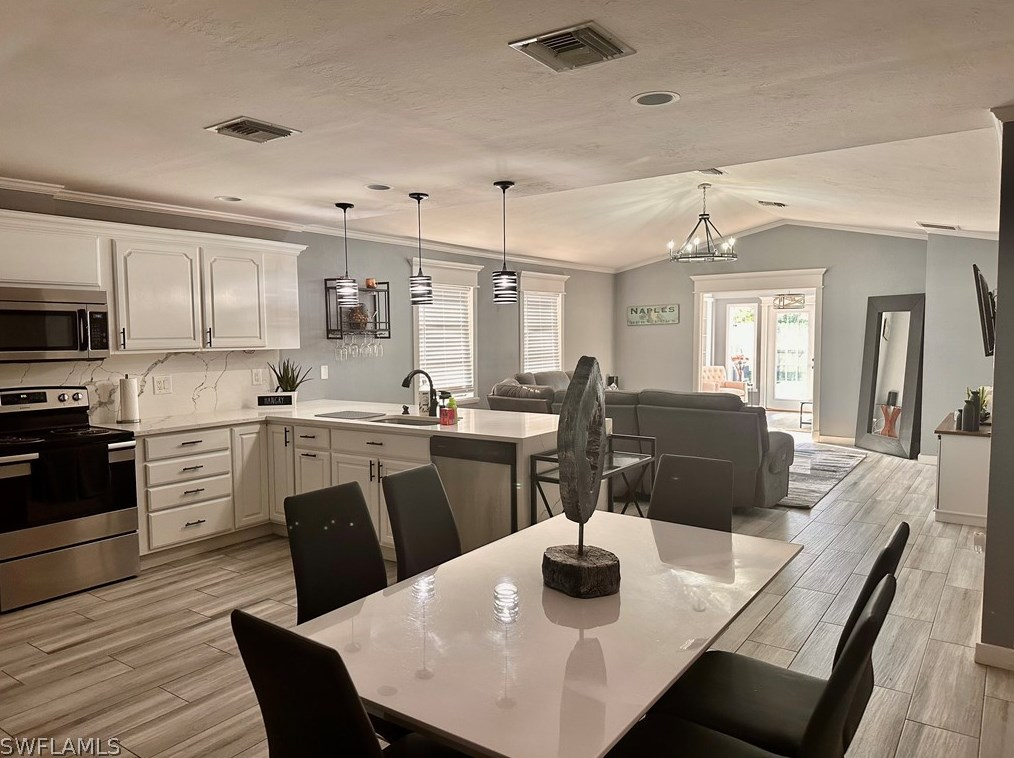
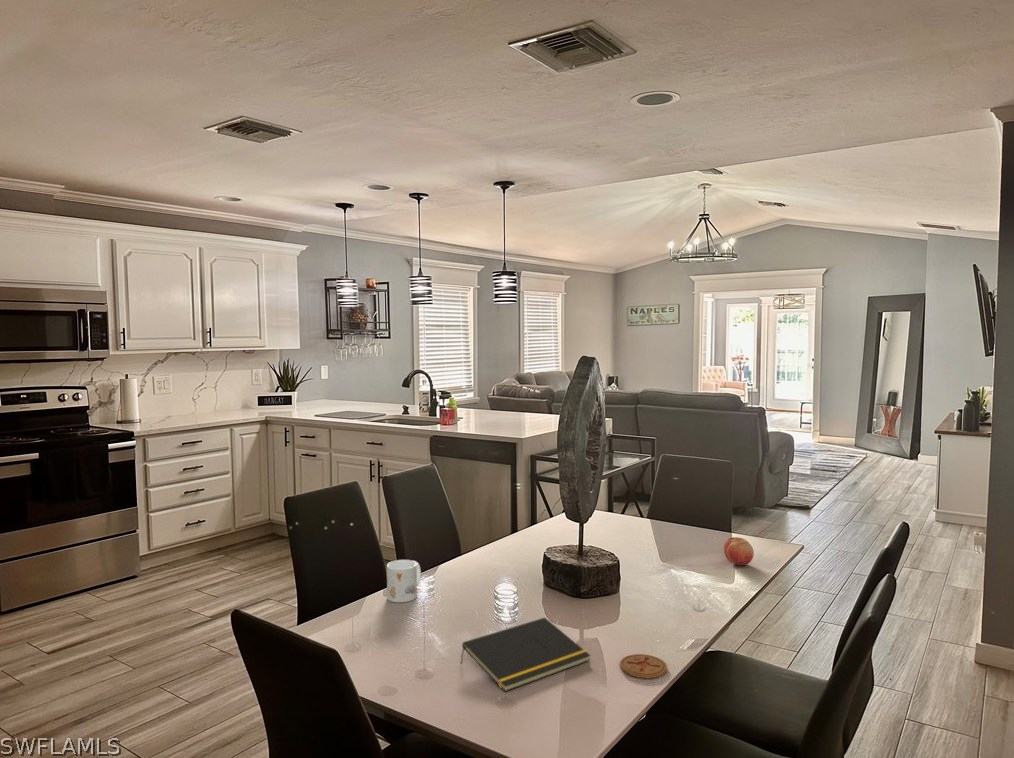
+ notepad [459,617,591,693]
+ coaster [619,653,668,679]
+ mug [386,559,422,603]
+ fruit [723,536,755,566]
